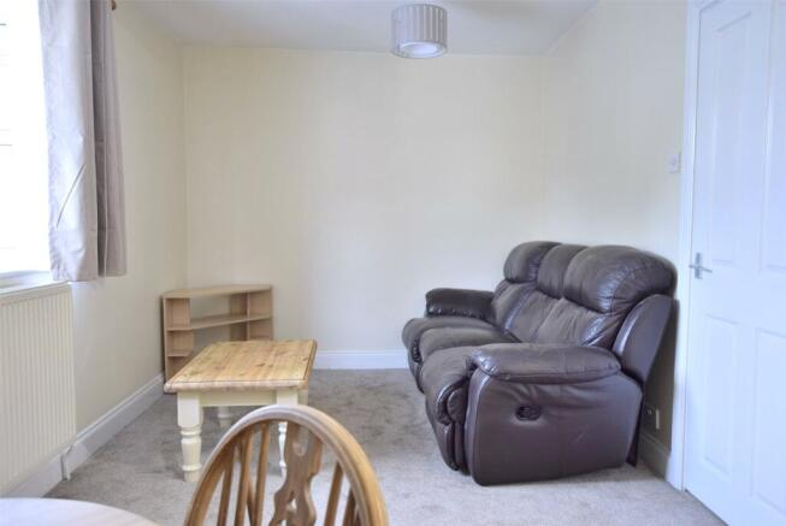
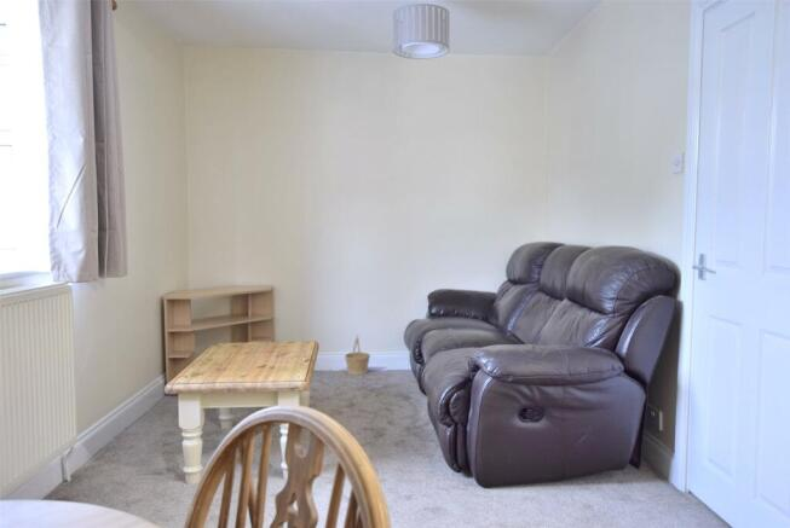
+ basket [344,333,371,376]
